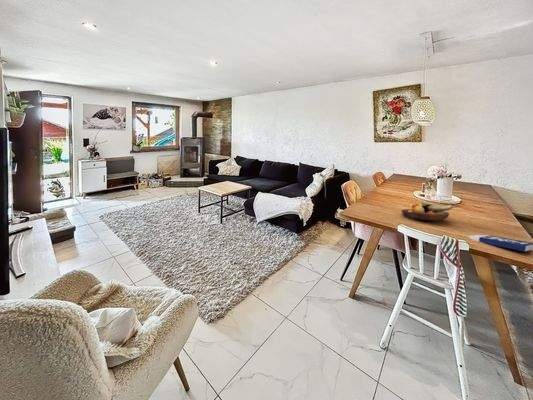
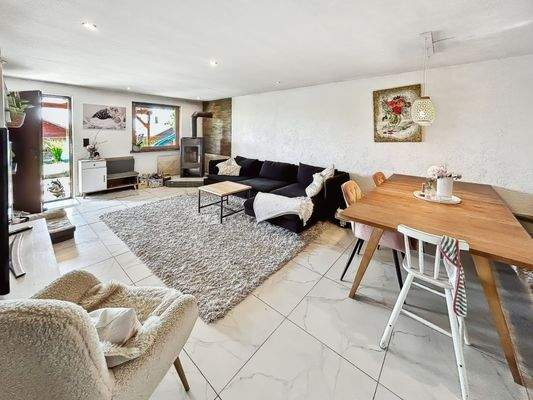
- book [469,234,533,252]
- fruit bowl [401,201,454,222]
